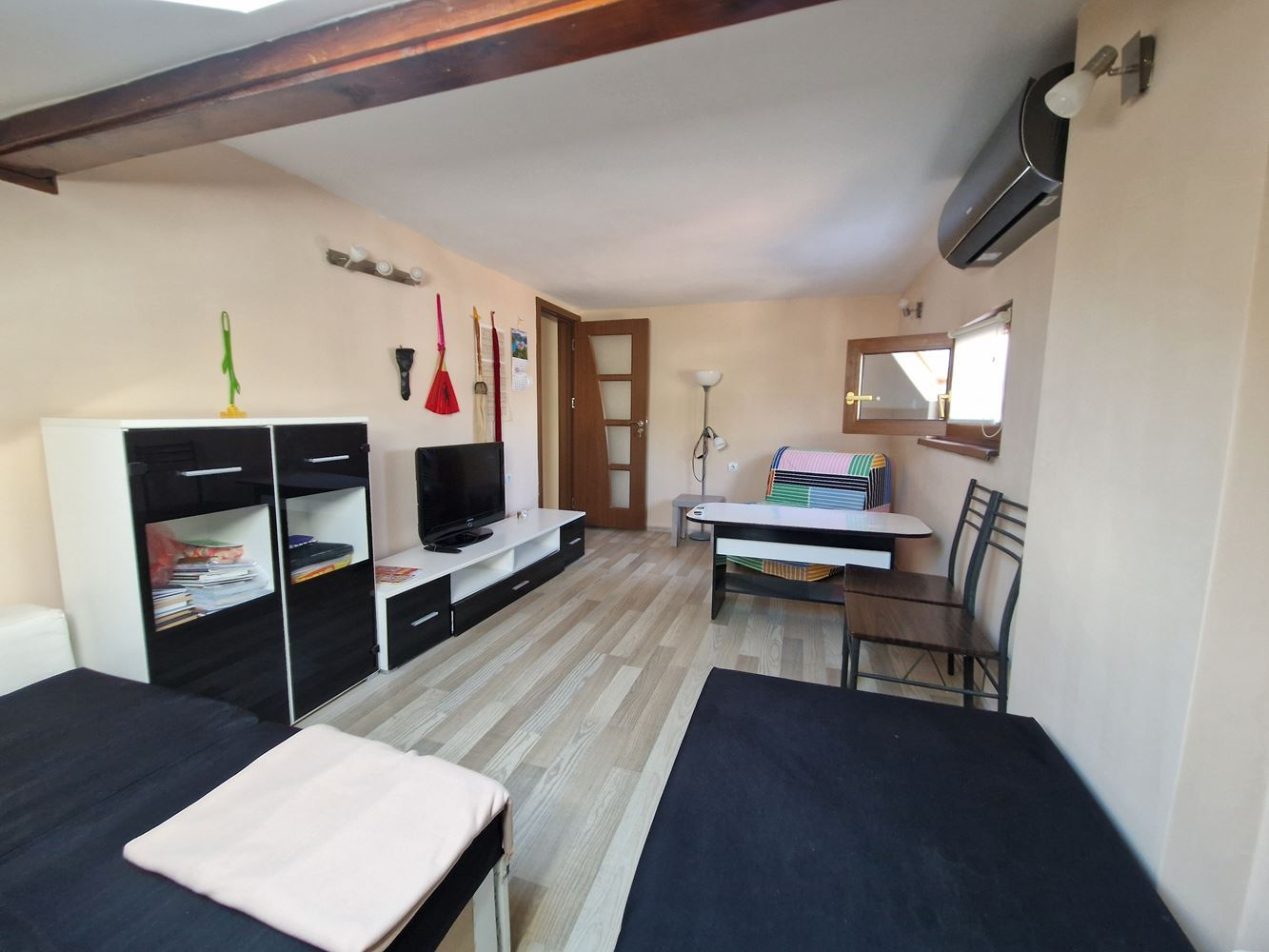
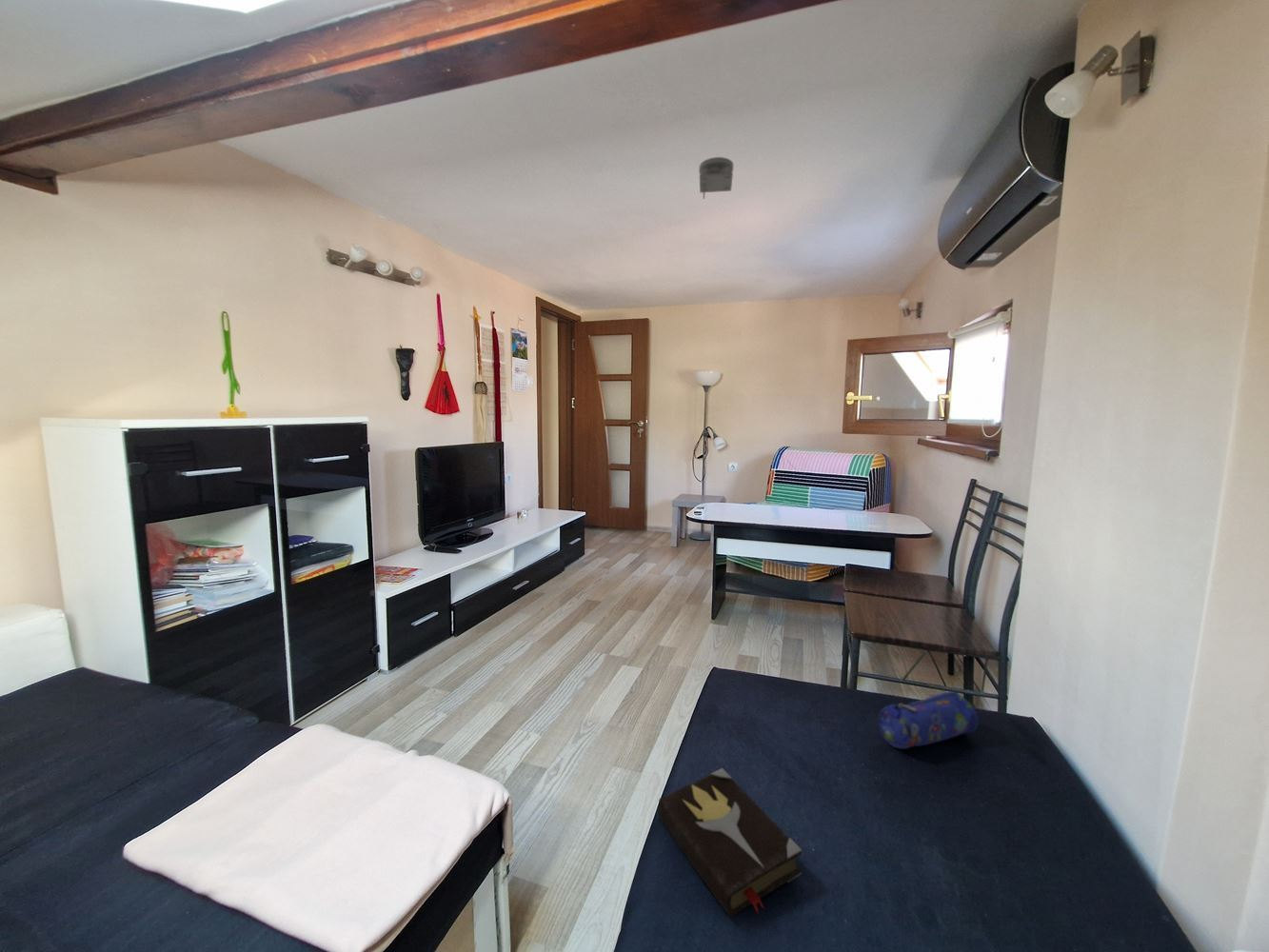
+ hardback book [658,767,803,918]
+ smoke detector [698,156,734,200]
+ pencil case [878,690,980,750]
